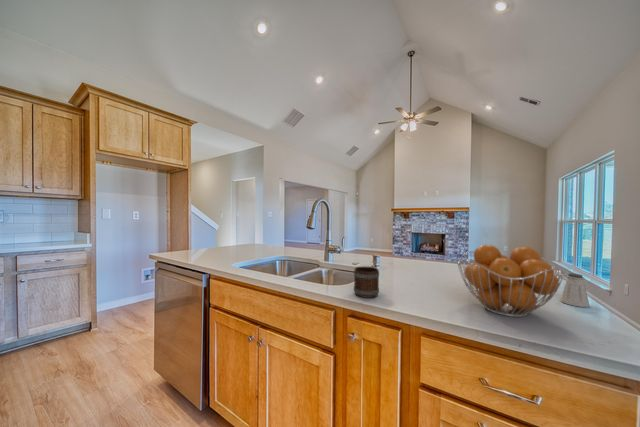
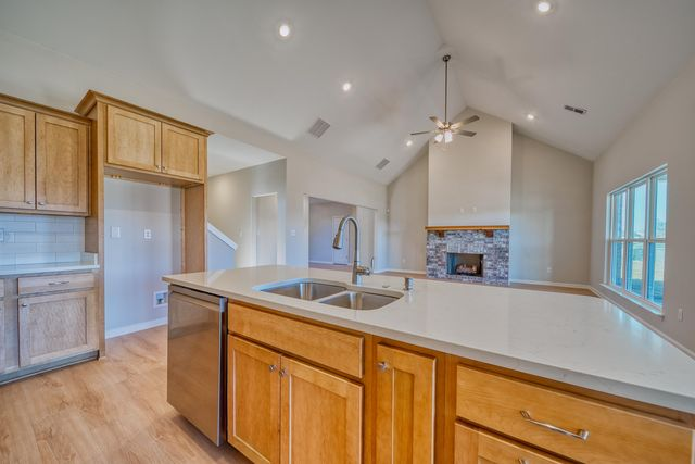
- saltshaker [559,272,591,308]
- fruit basket [457,244,566,318]
- mug [353,265,380,299]
